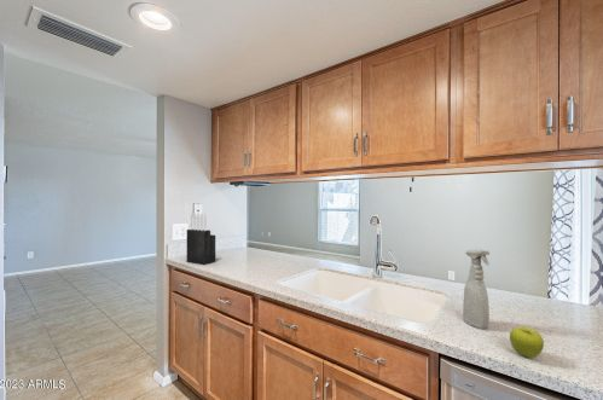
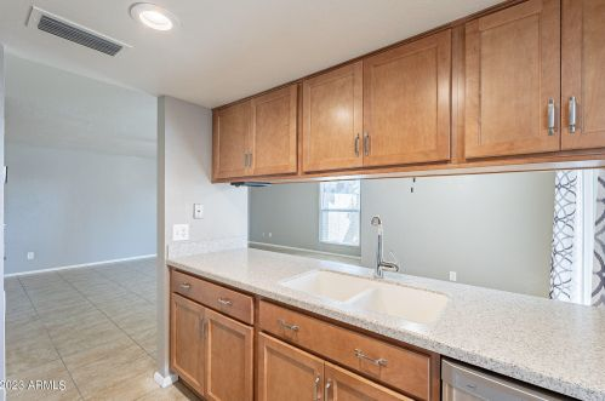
- fruit [509,326,545,359]
- knife block [186,213,216,266]
- spray bottle [462,248,491,330]
